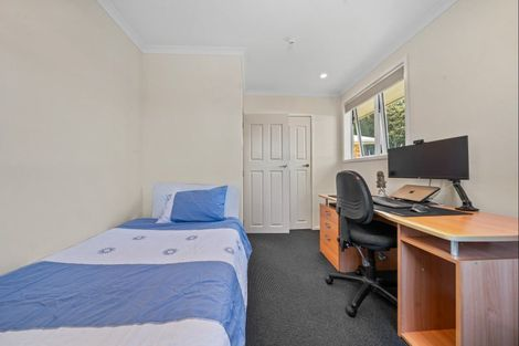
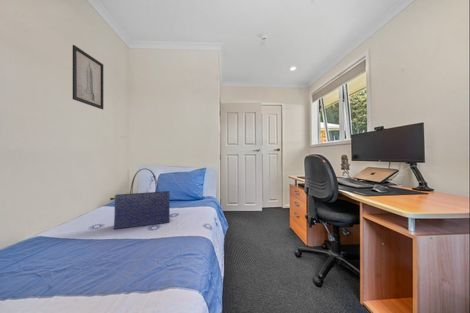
+ wall art [72,44,104,110]
+ tote bag [109,168,171,230]
